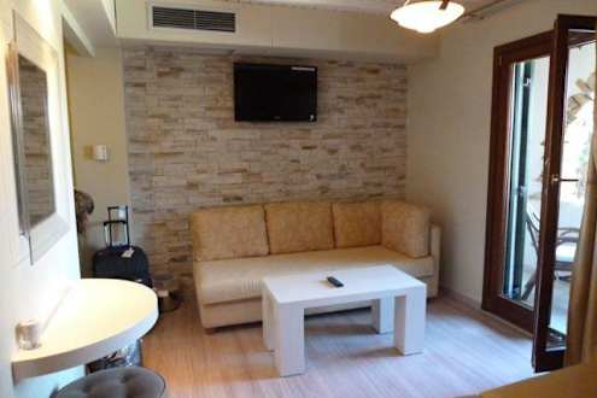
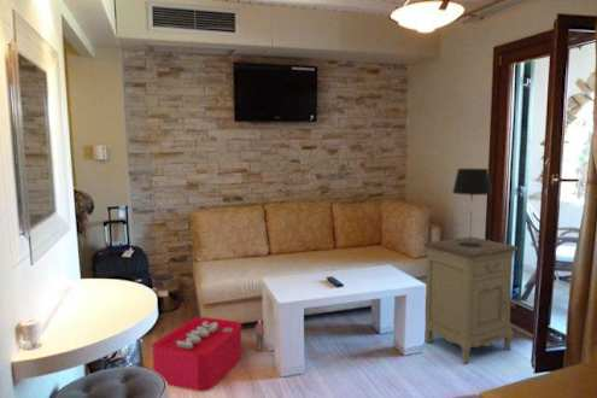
+ table lamp [451,168,493,247]
+ storage bin [151,316,265,392]
+ nightstand [423,235,520,364]
